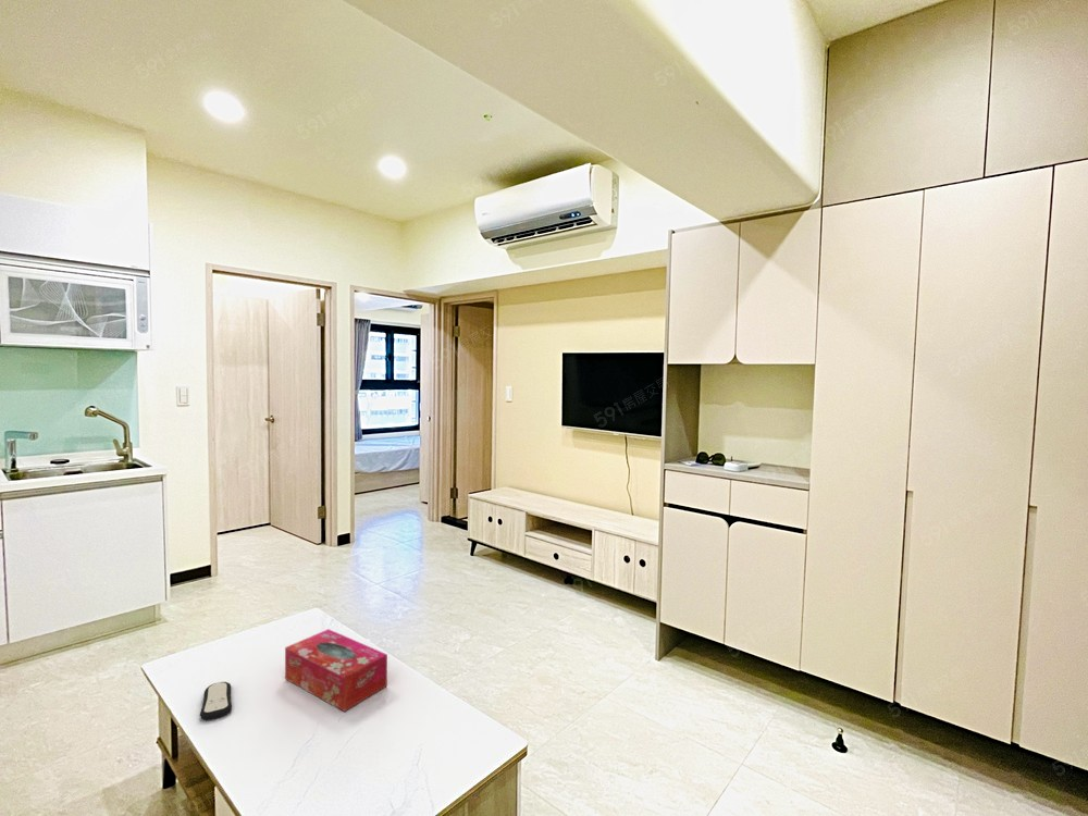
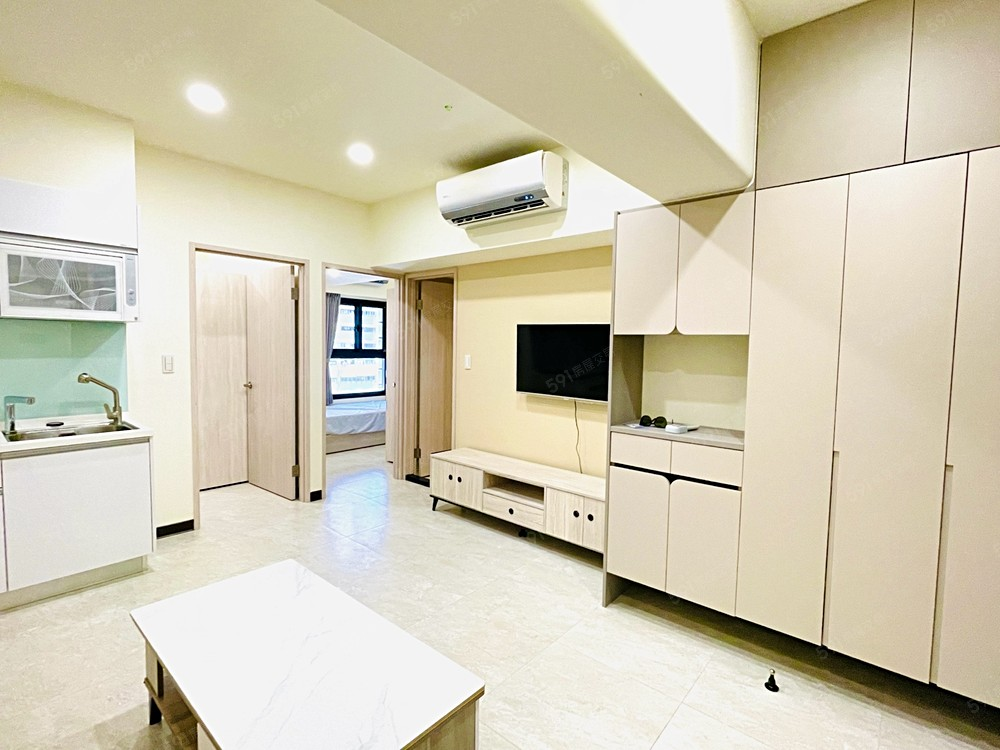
- remote control [199,681,233,720]
- tissue box [284,628,388,713]
